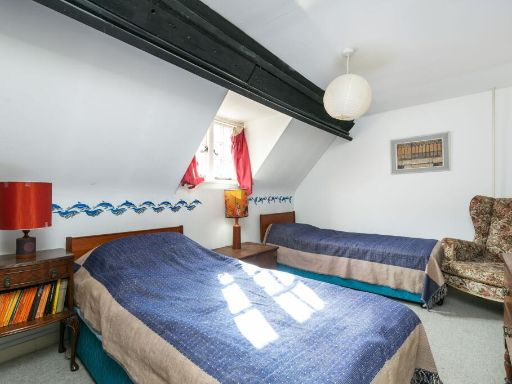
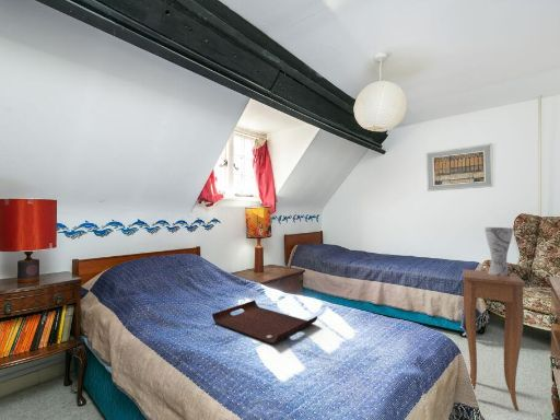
+ vase [483,226,514,276]
+ side table [462,268,526,412]
+ serving tray [211,300,318,345]
